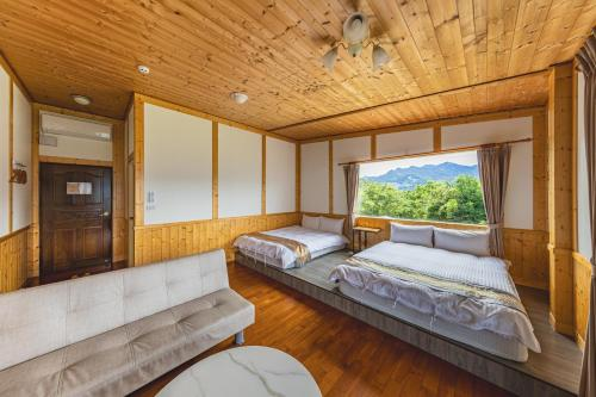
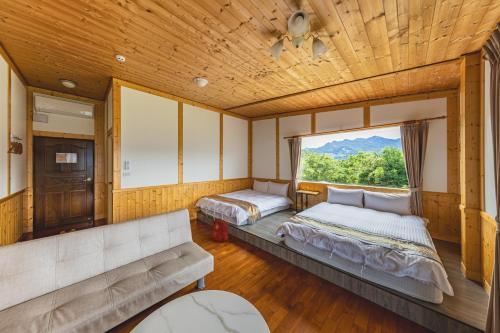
+ backpack [211,217,232,243]
